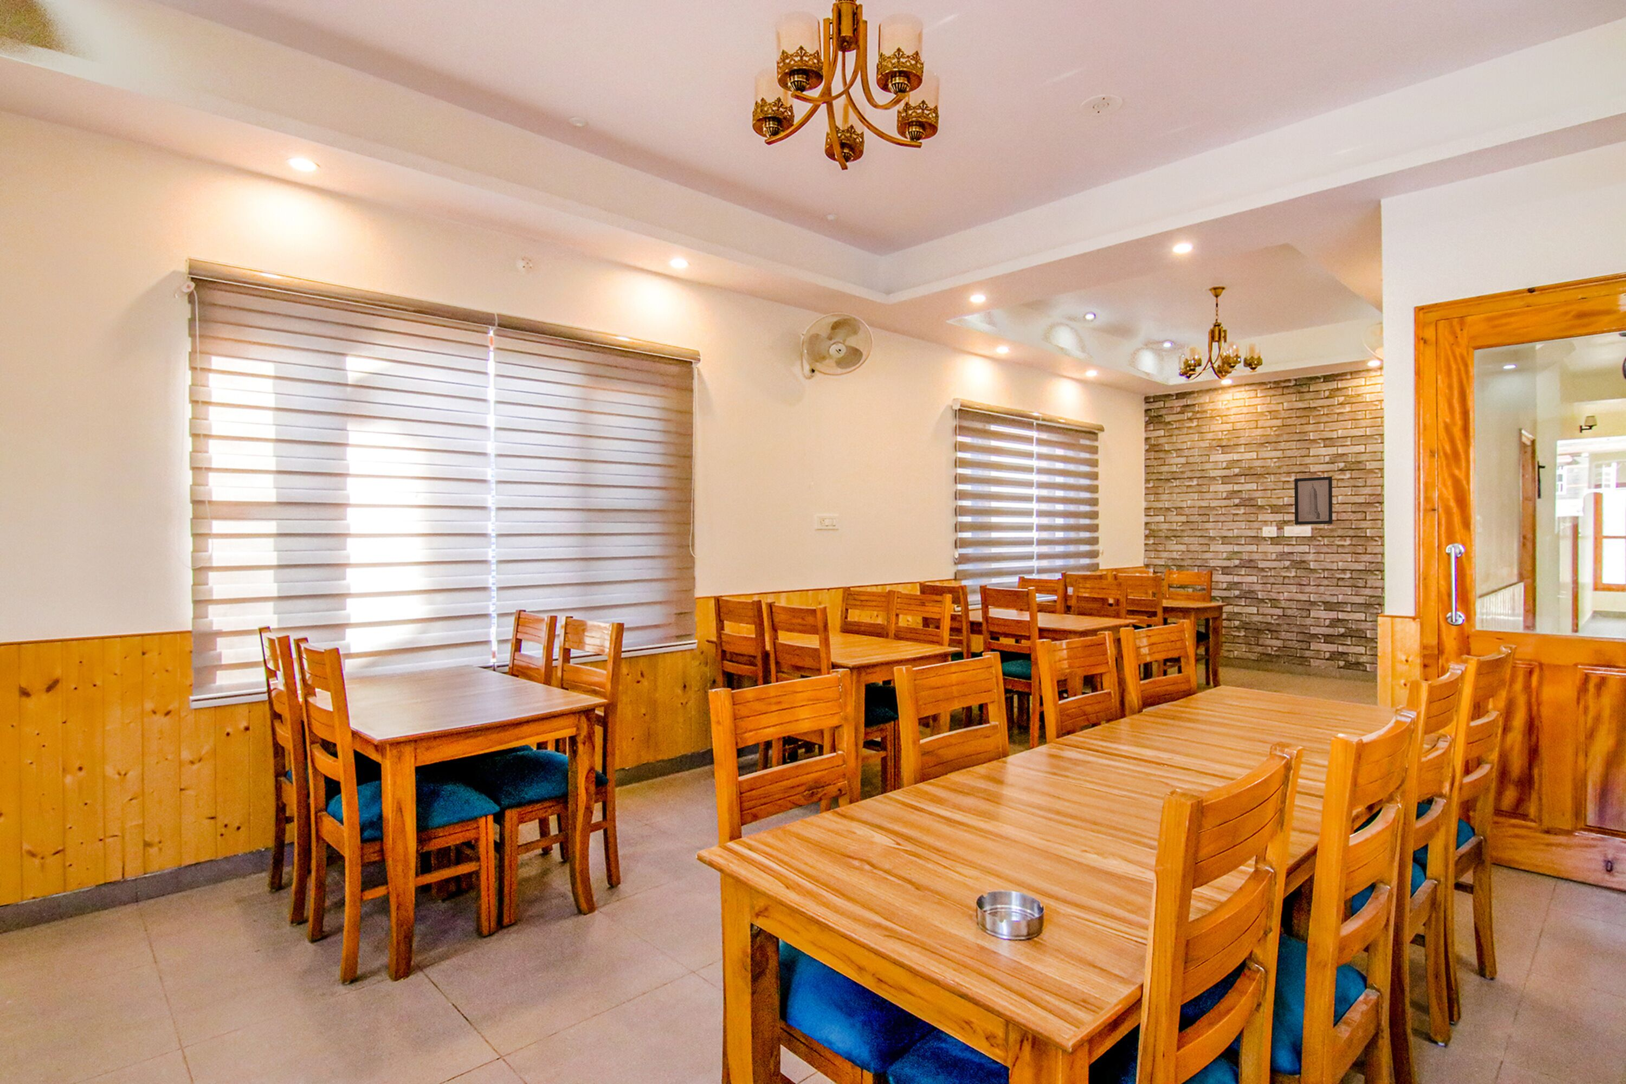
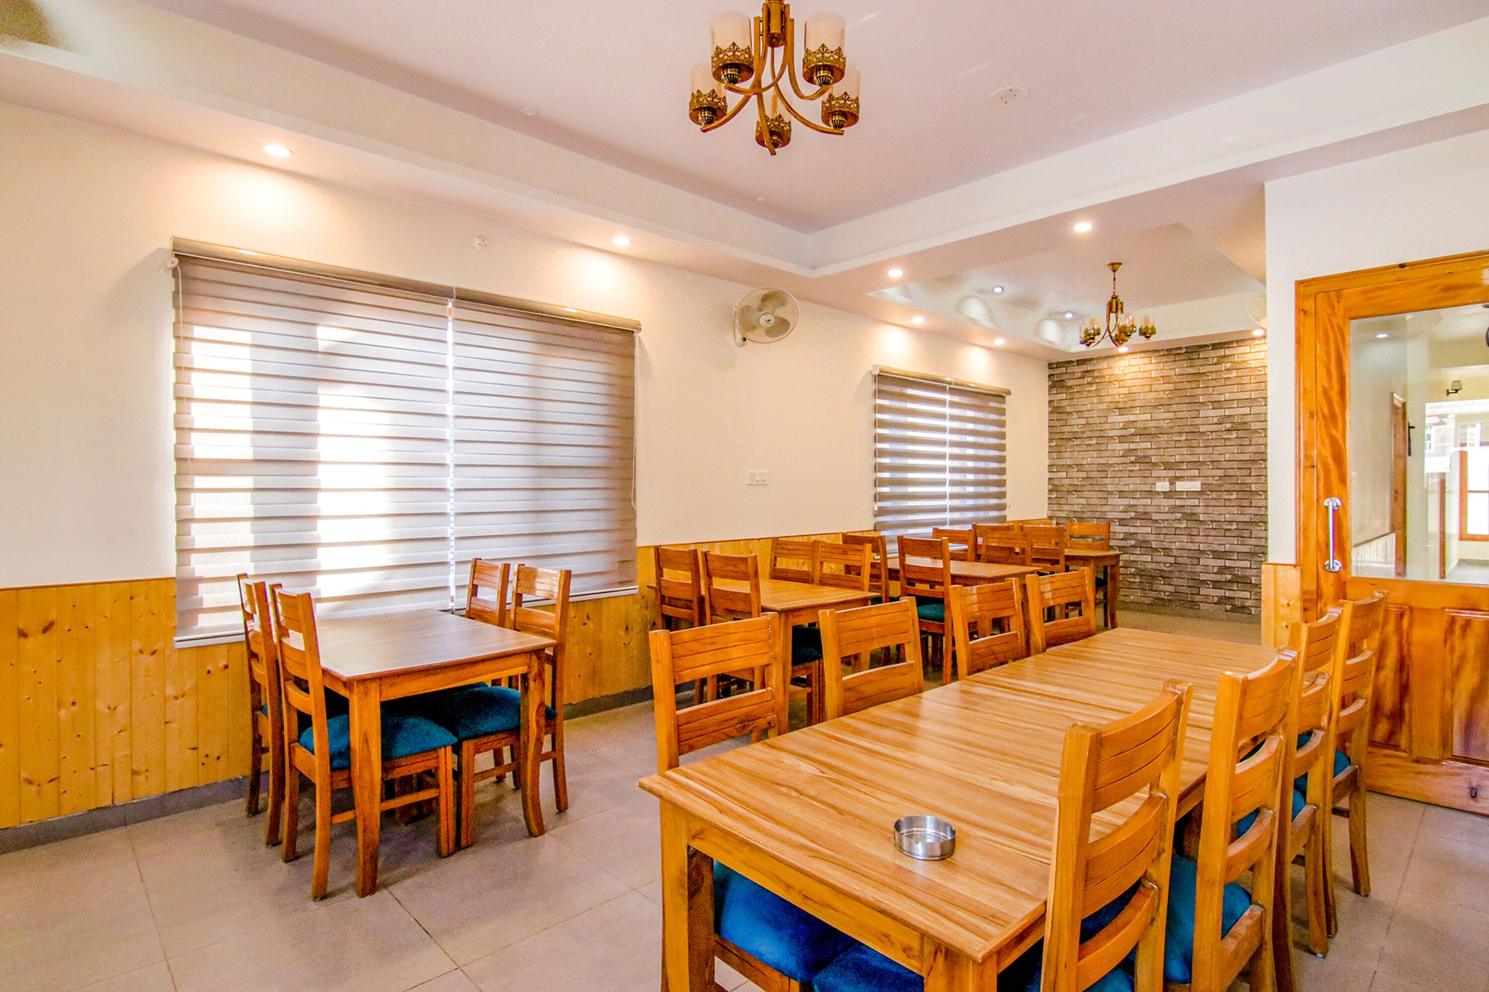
- wall art [1293,475,1333,525]
